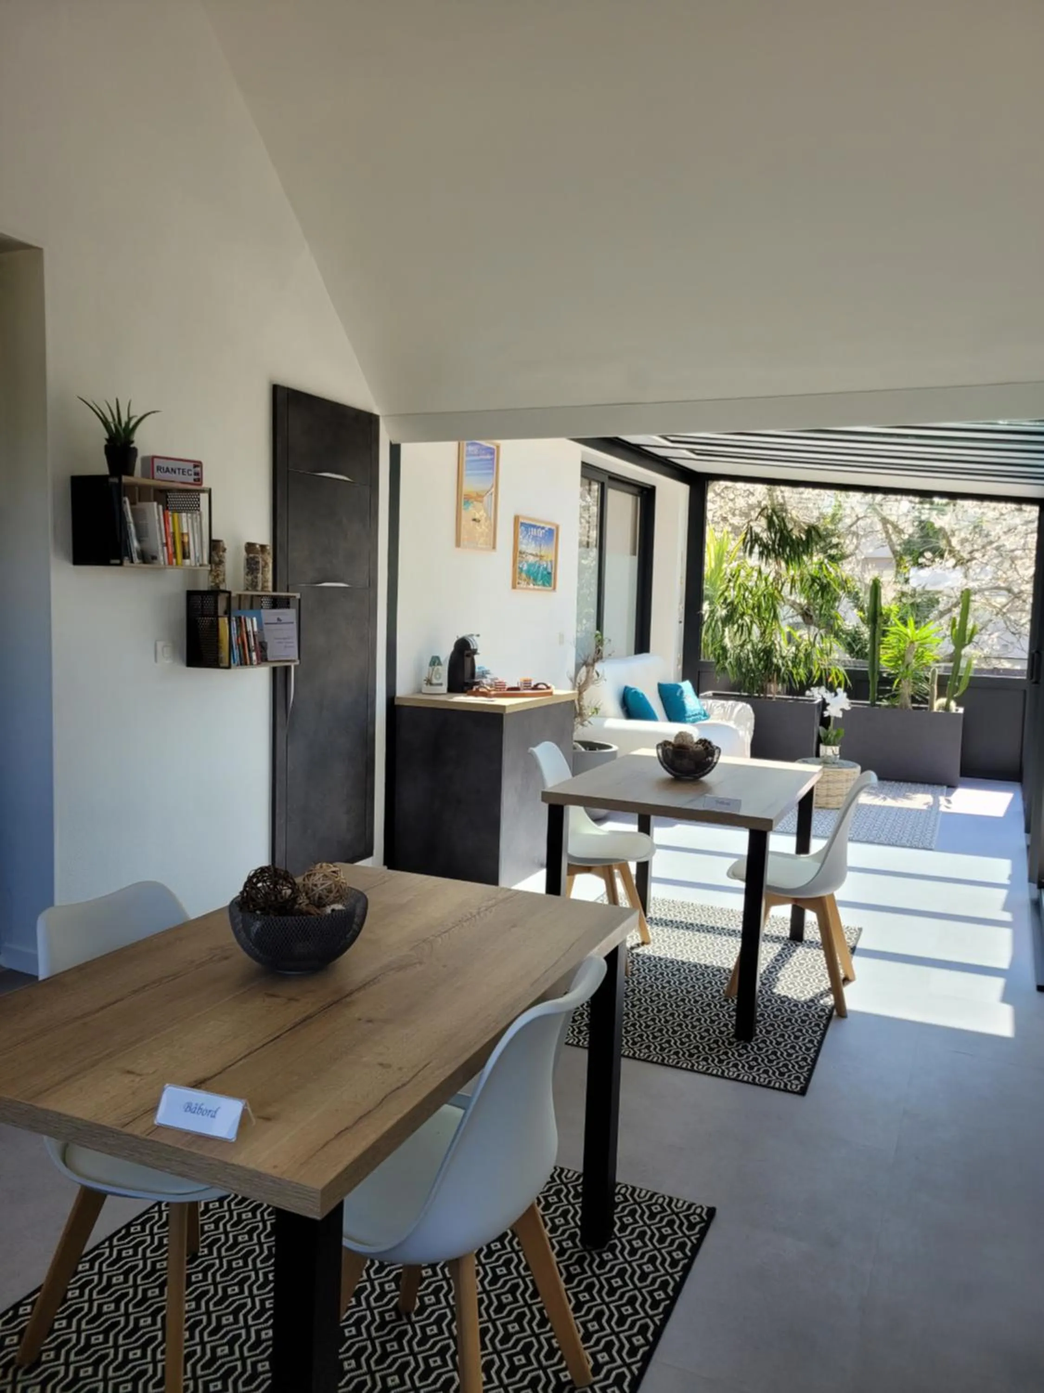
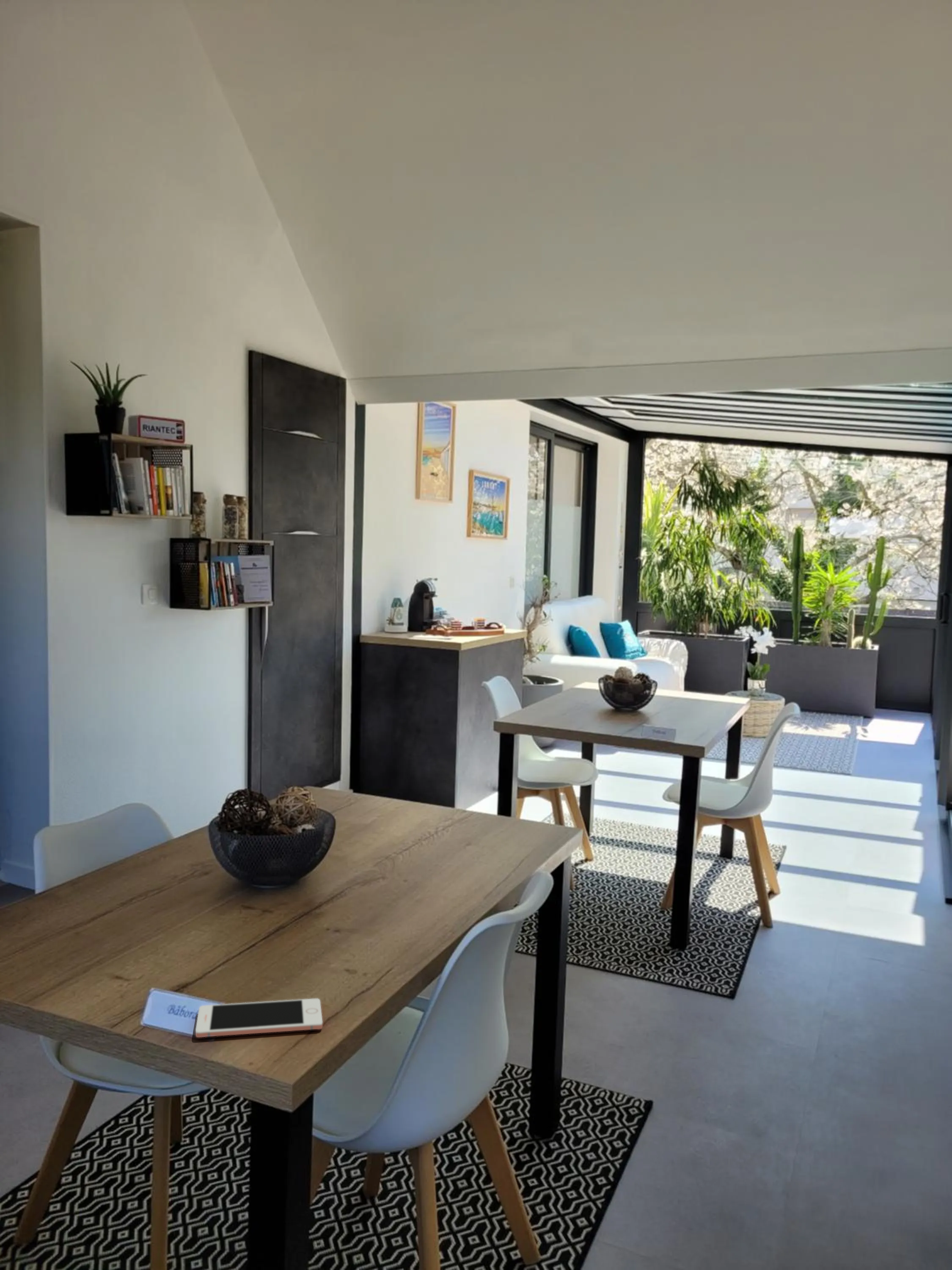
+ cell phone [195,998,323,1038]
